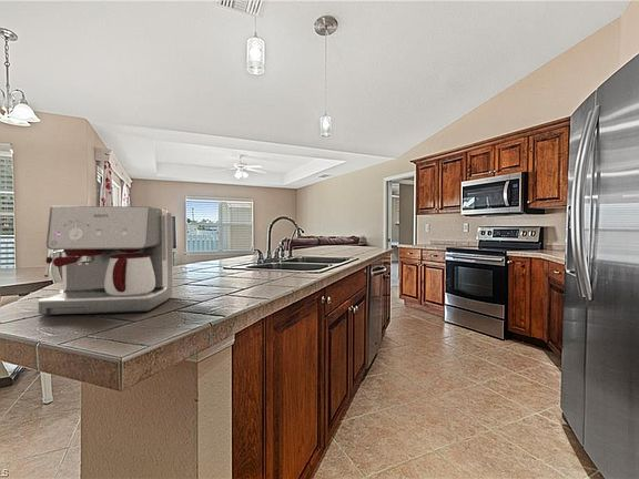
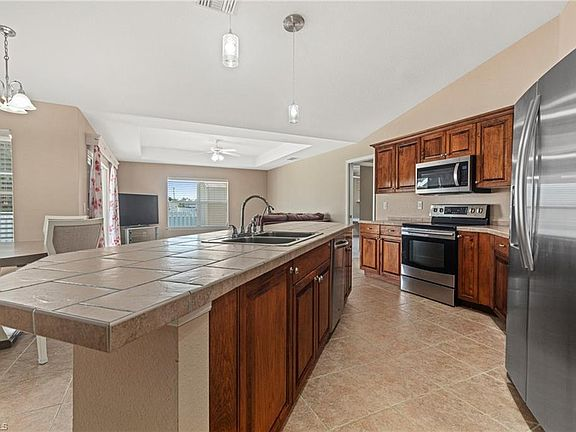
- coffee maker [37,205,174,316]
